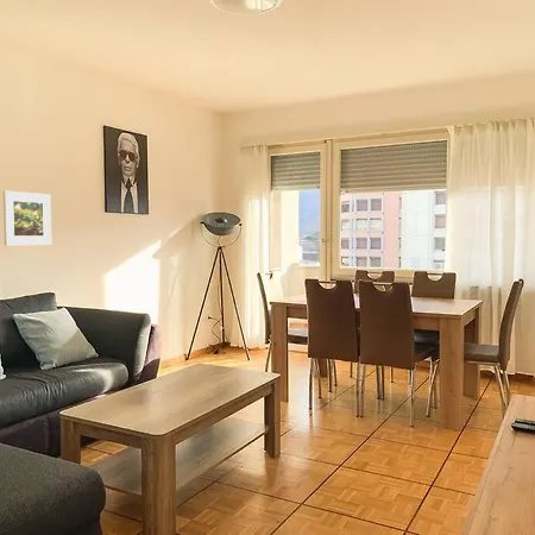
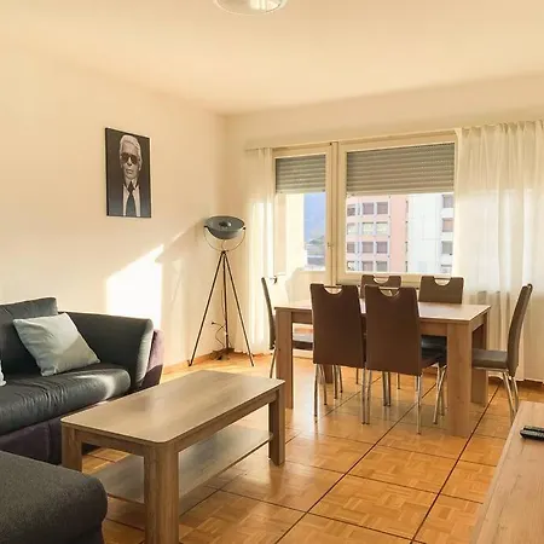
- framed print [2,190,52,246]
